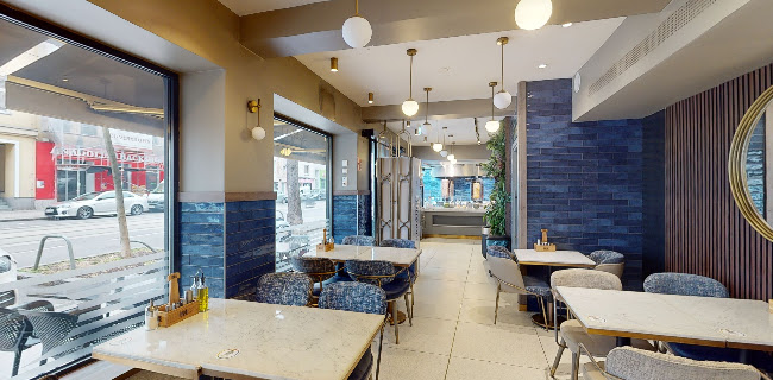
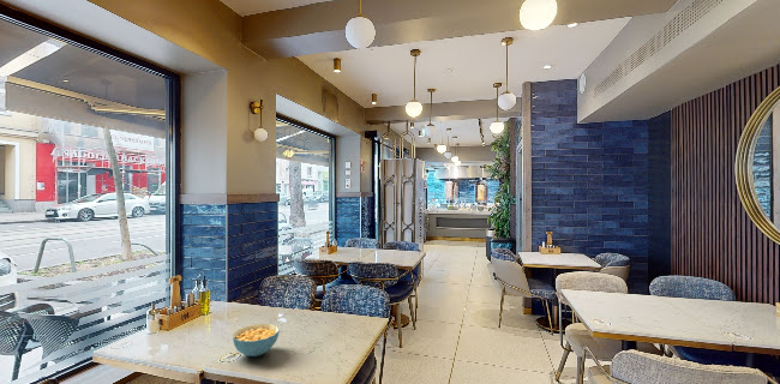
+ cereal bowl [232,323,281,358]
